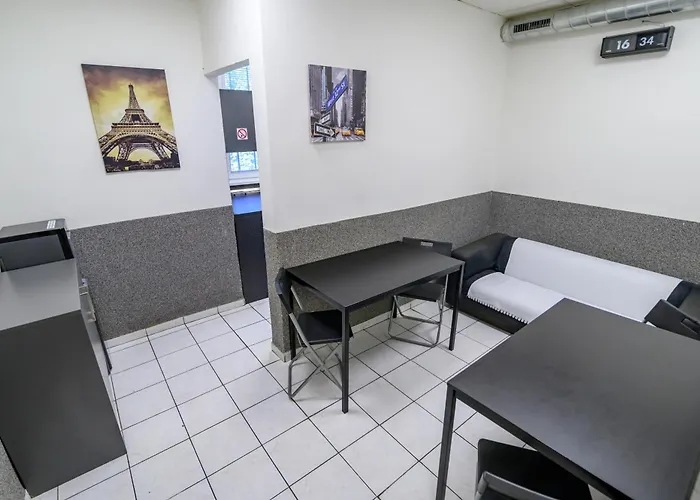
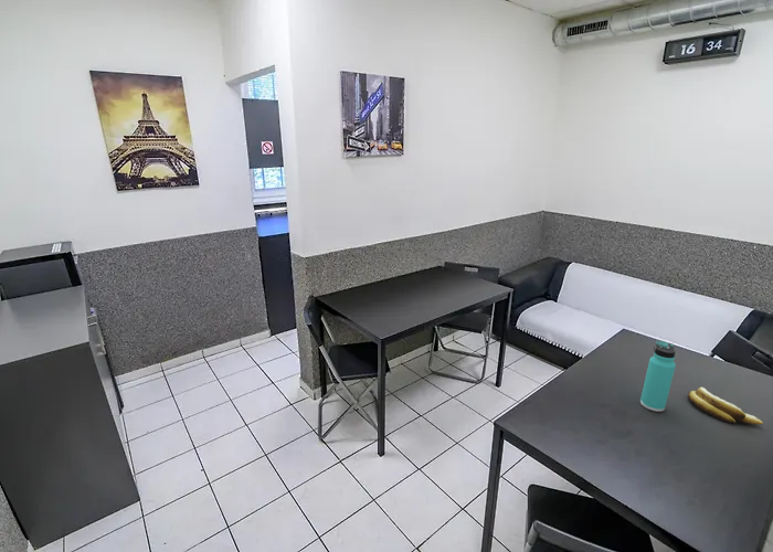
+ banana [687,386,764,425]
+ thermos bottle [639,339,677,413]
